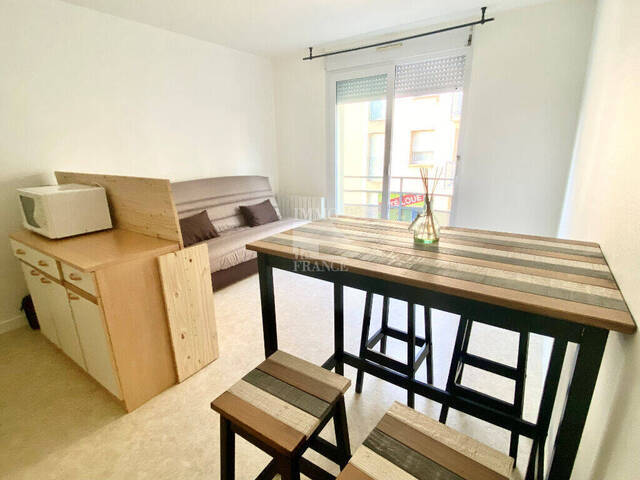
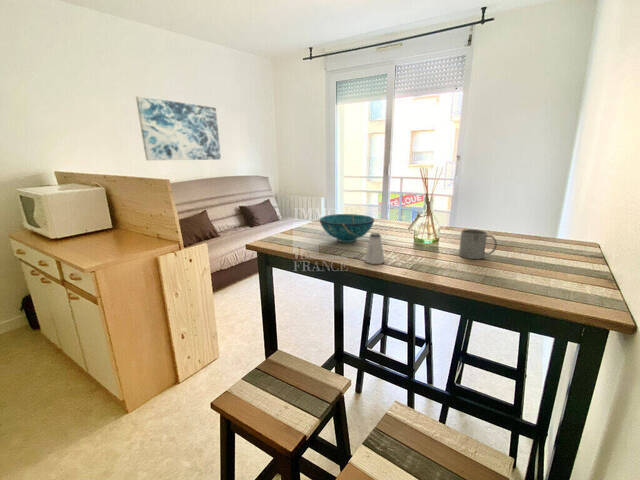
+ saltshaker [363,232,386,265]
+ wall art [135,95,222,161]
+ mug [458,228,498,260]
+ bowl [318,213,375,243]
